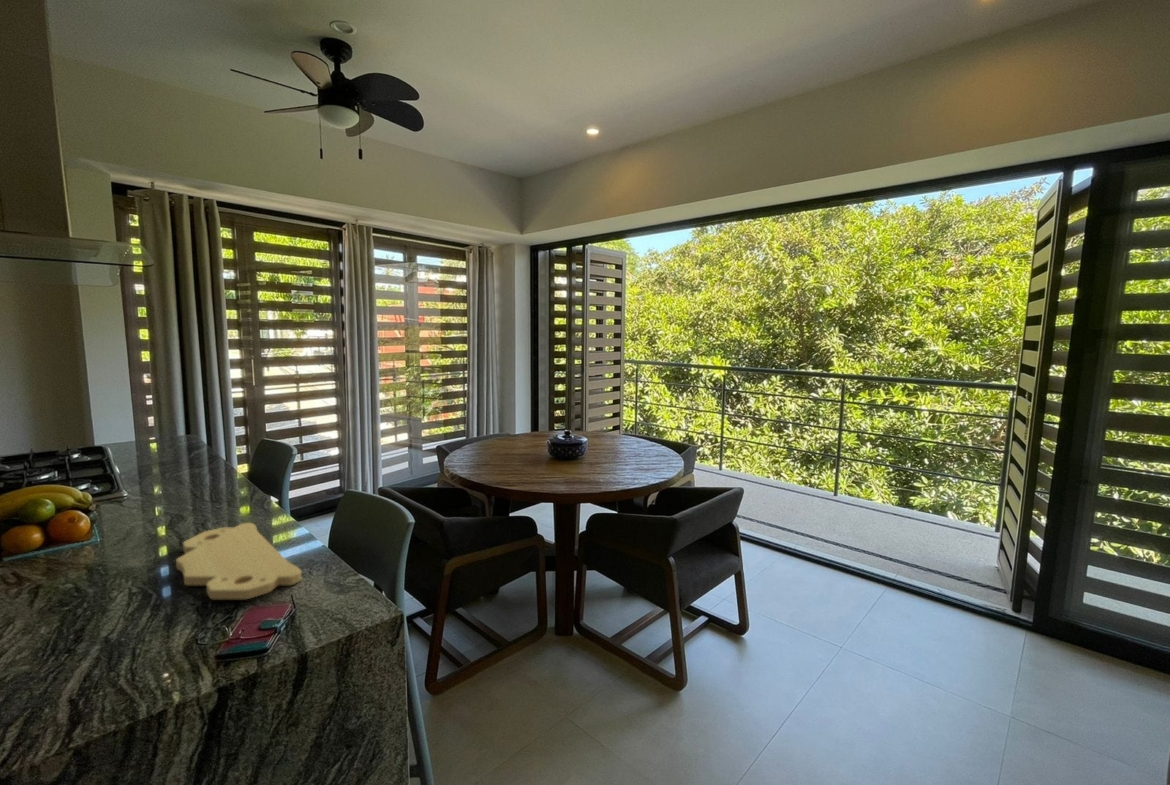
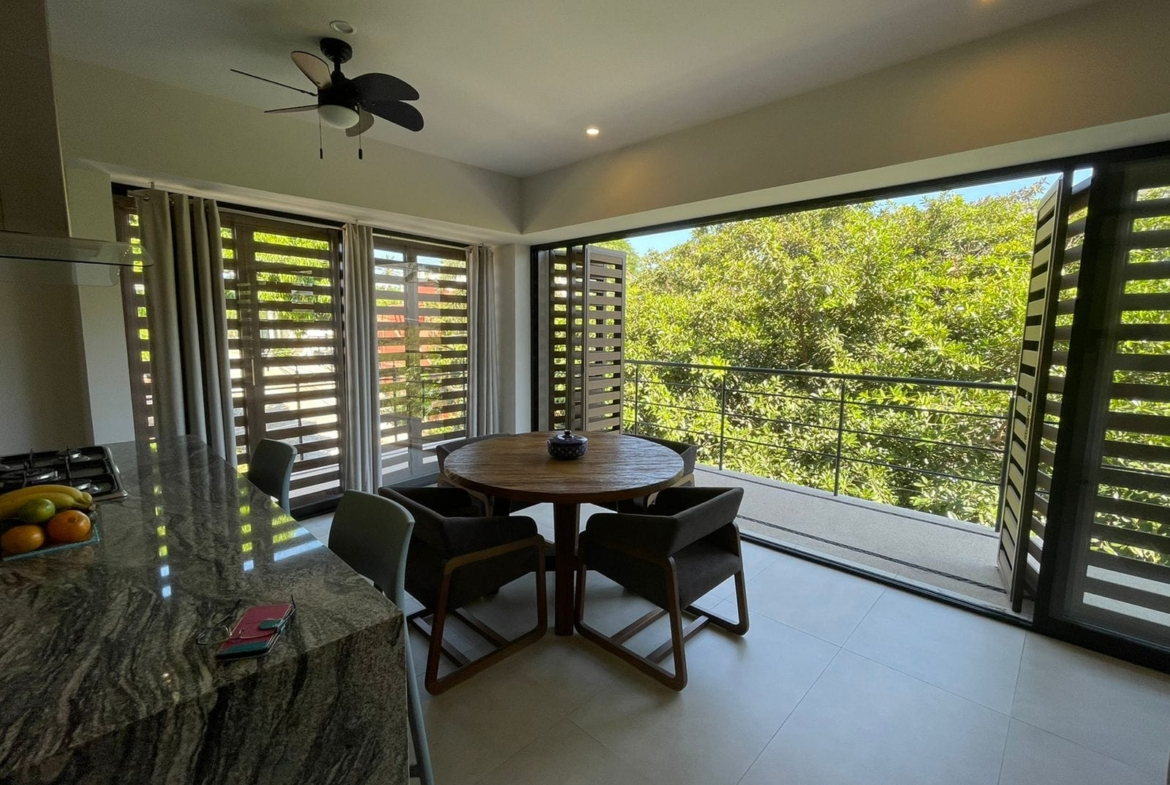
- cutting board [175,522,302,600]
